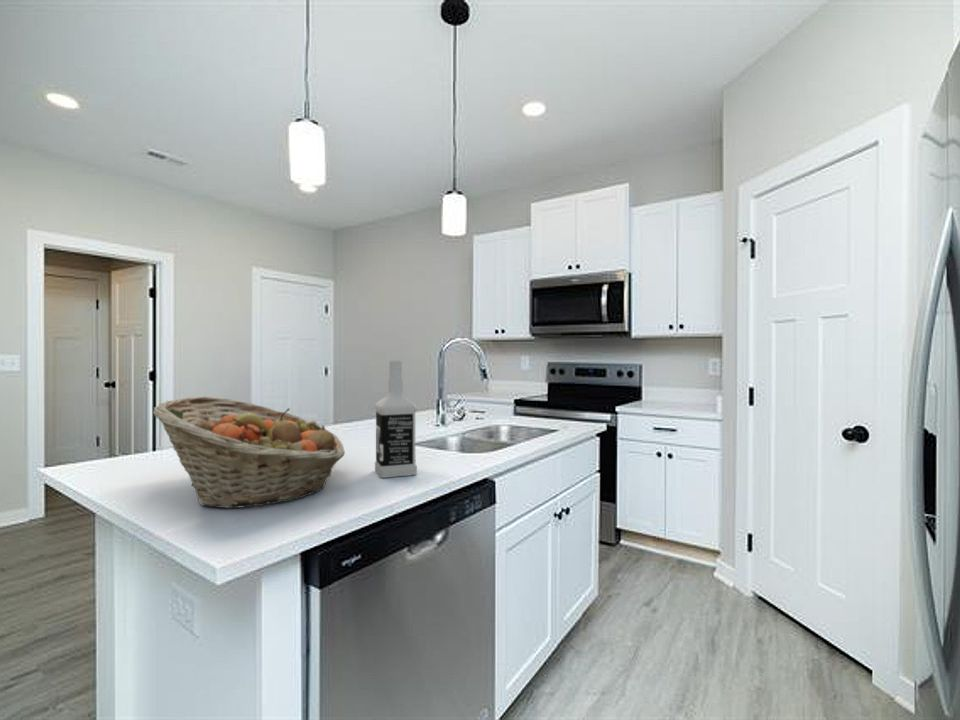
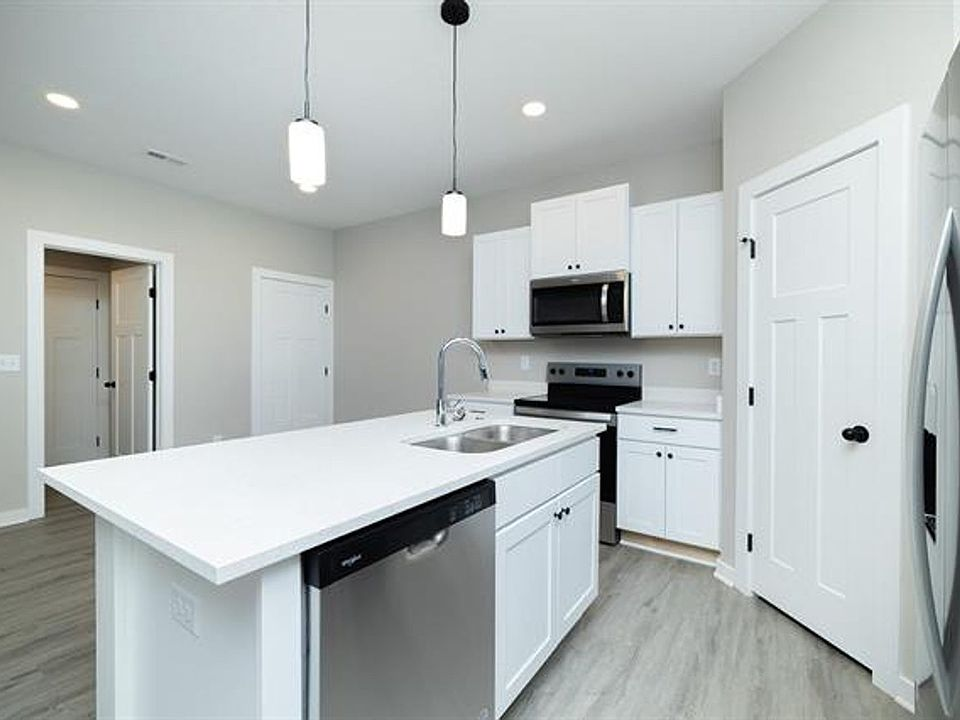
- vodka [374,359,418,479]
- fruit basket [152,396,346,509]
